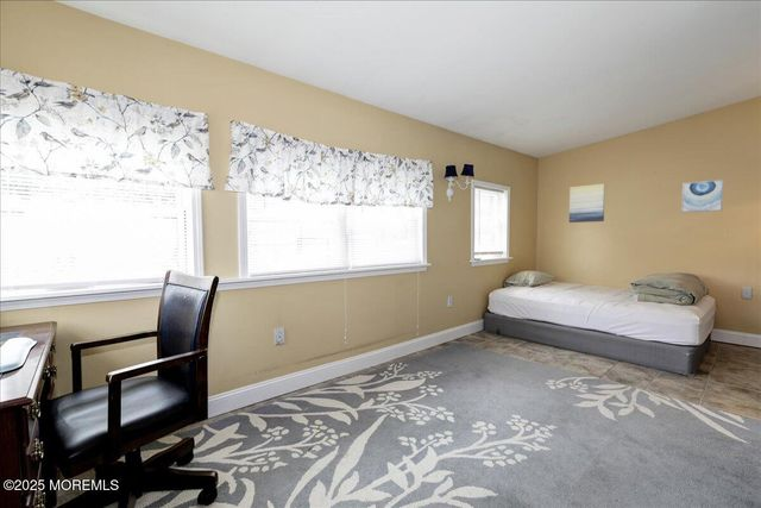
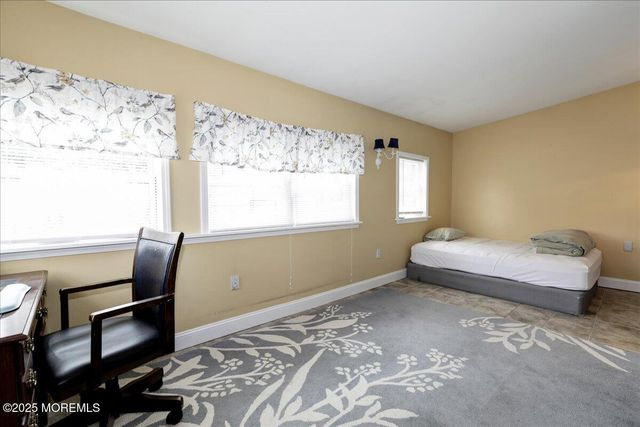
- wall art [680,178,725,214]
- wall art [568,183,606,224]
